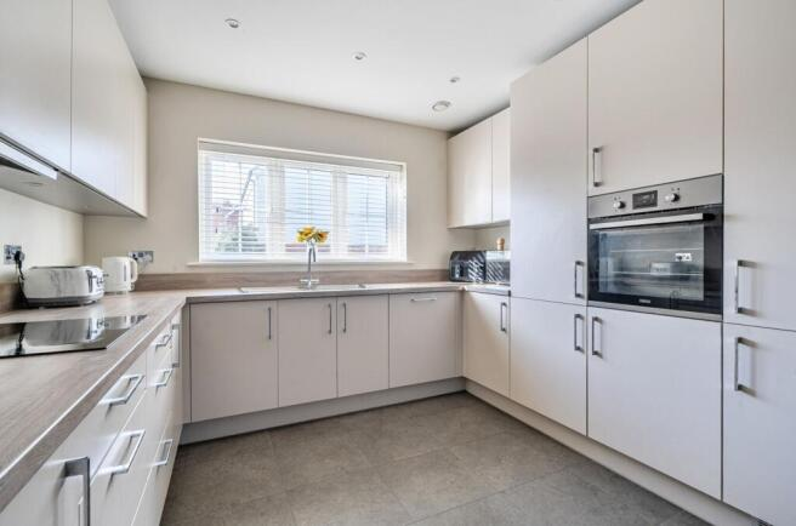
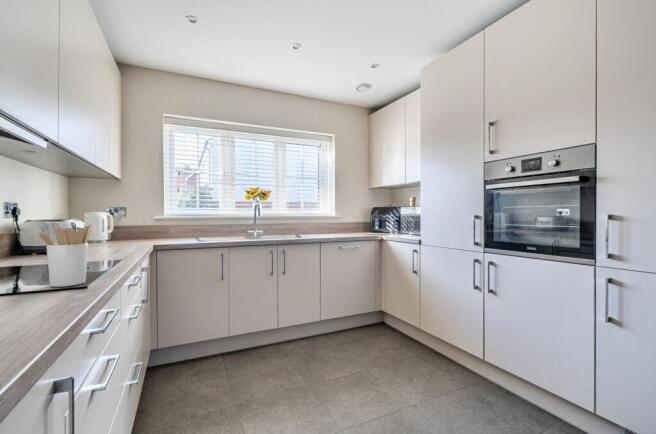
+ utensil holder [36,223,93,288]
